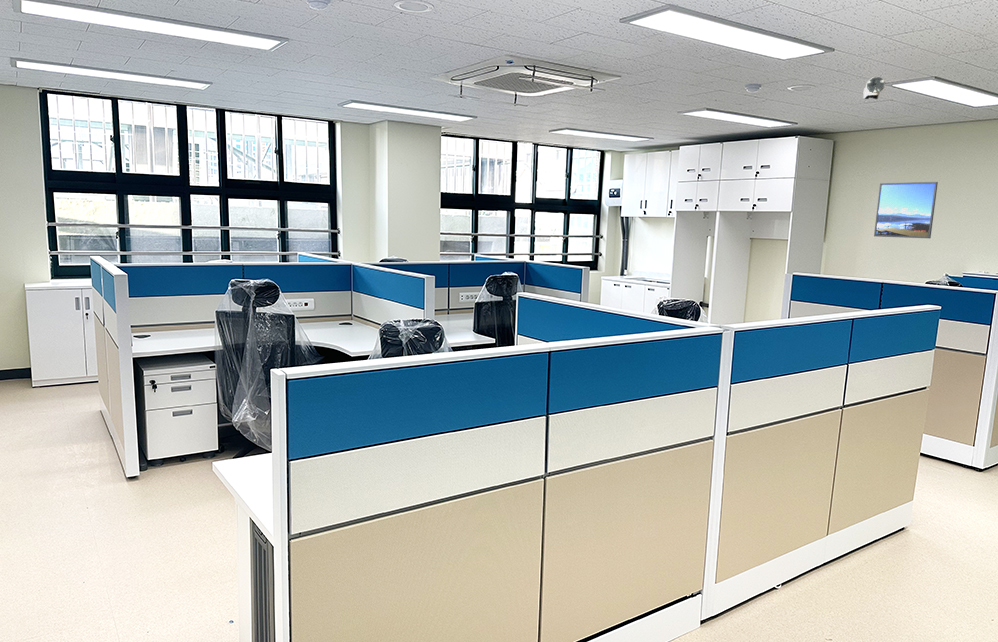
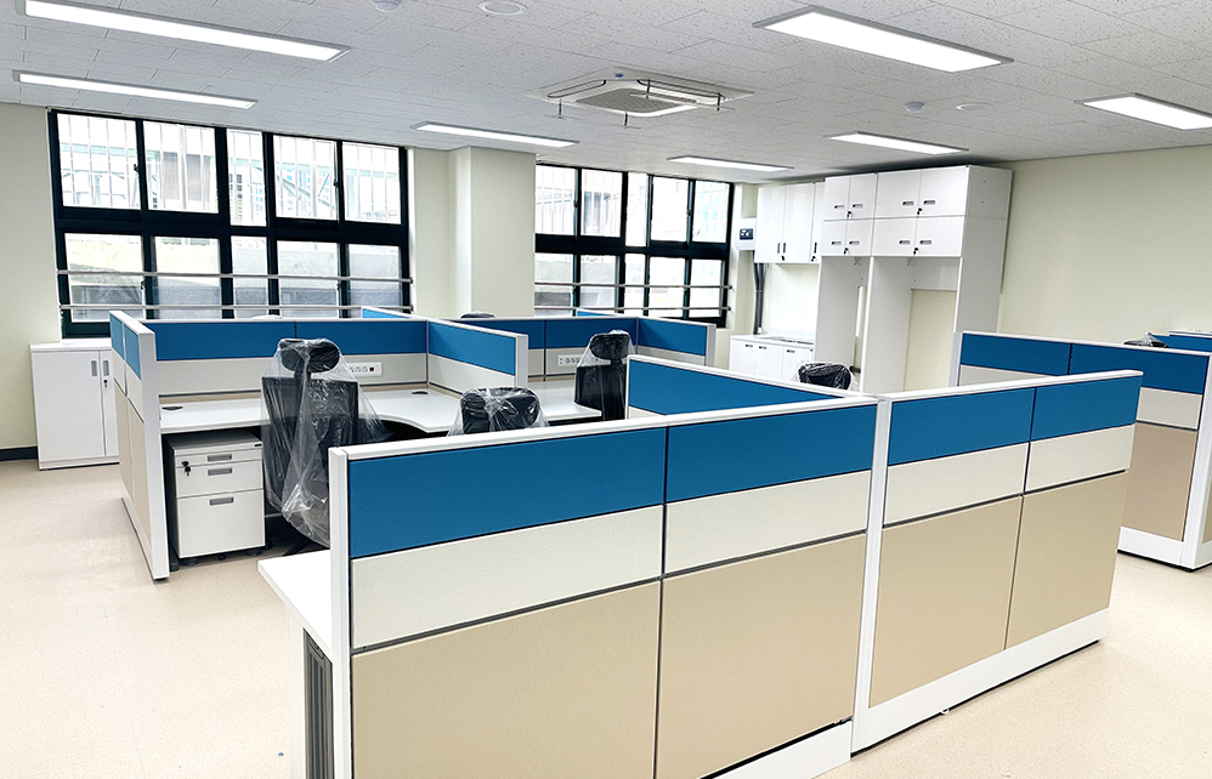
- security camera [862,76,886,100]
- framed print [873,181,939,239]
